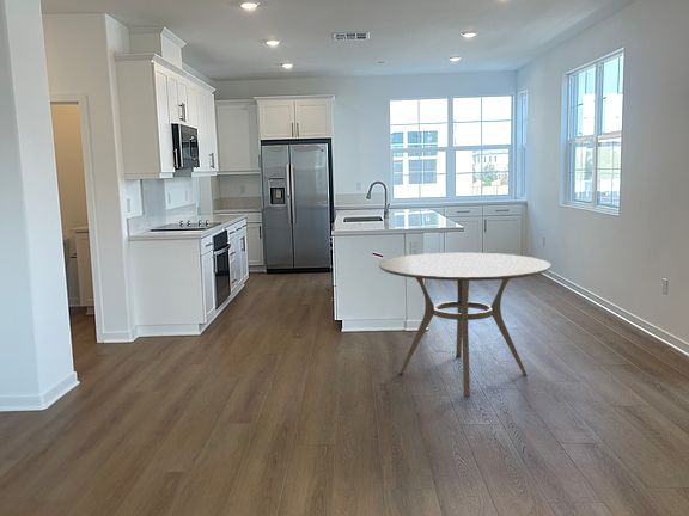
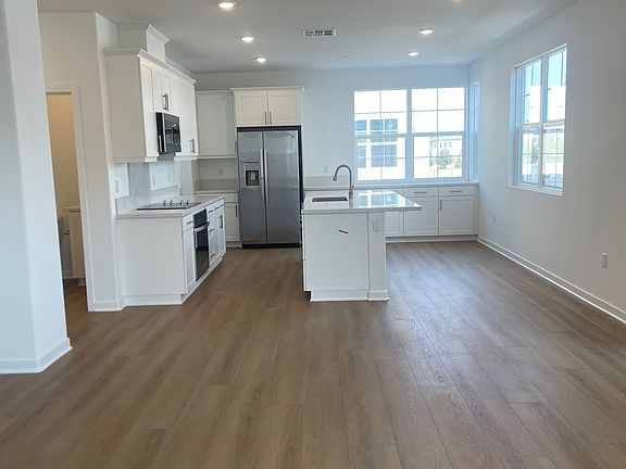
- dining table [378,252,551,397]
